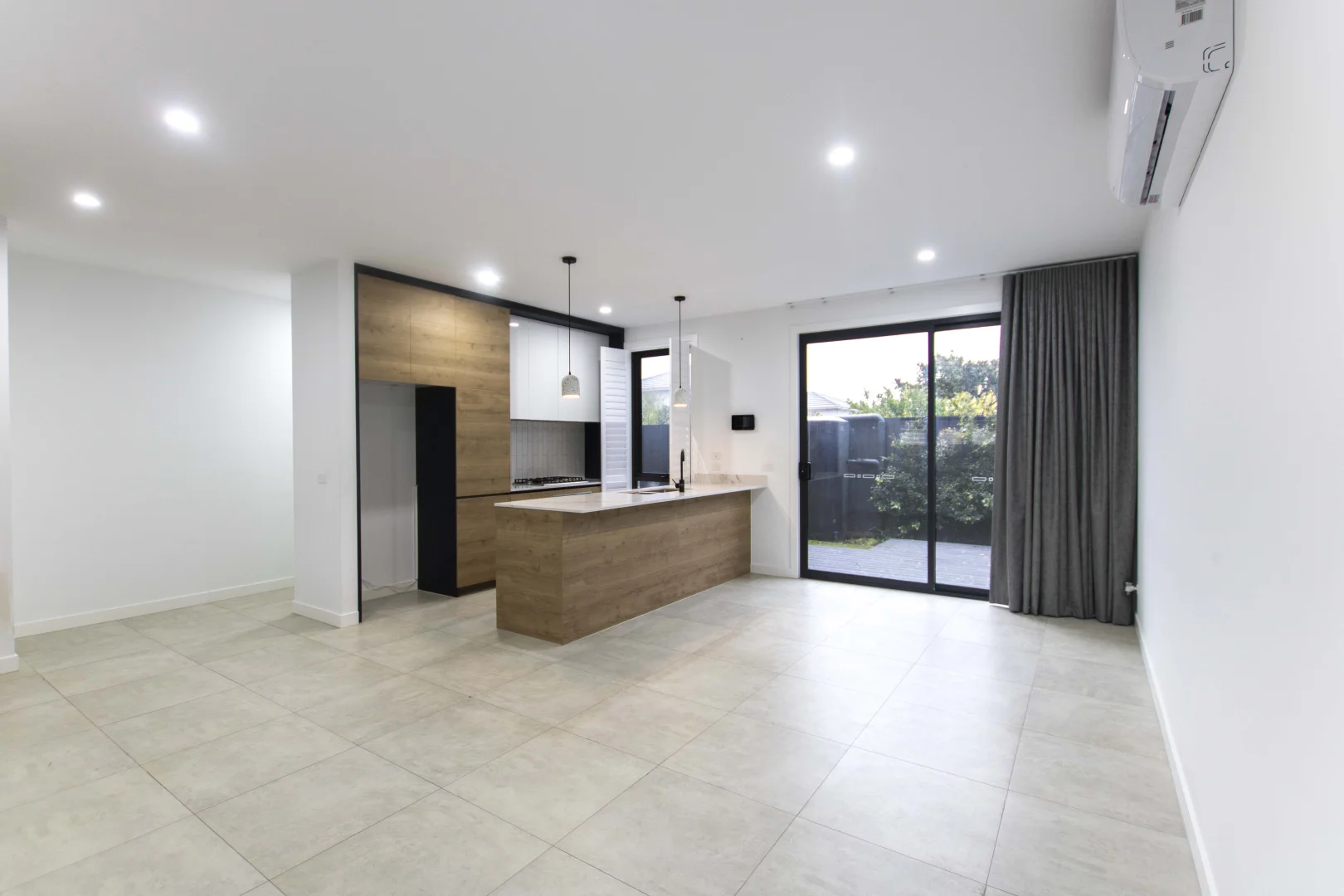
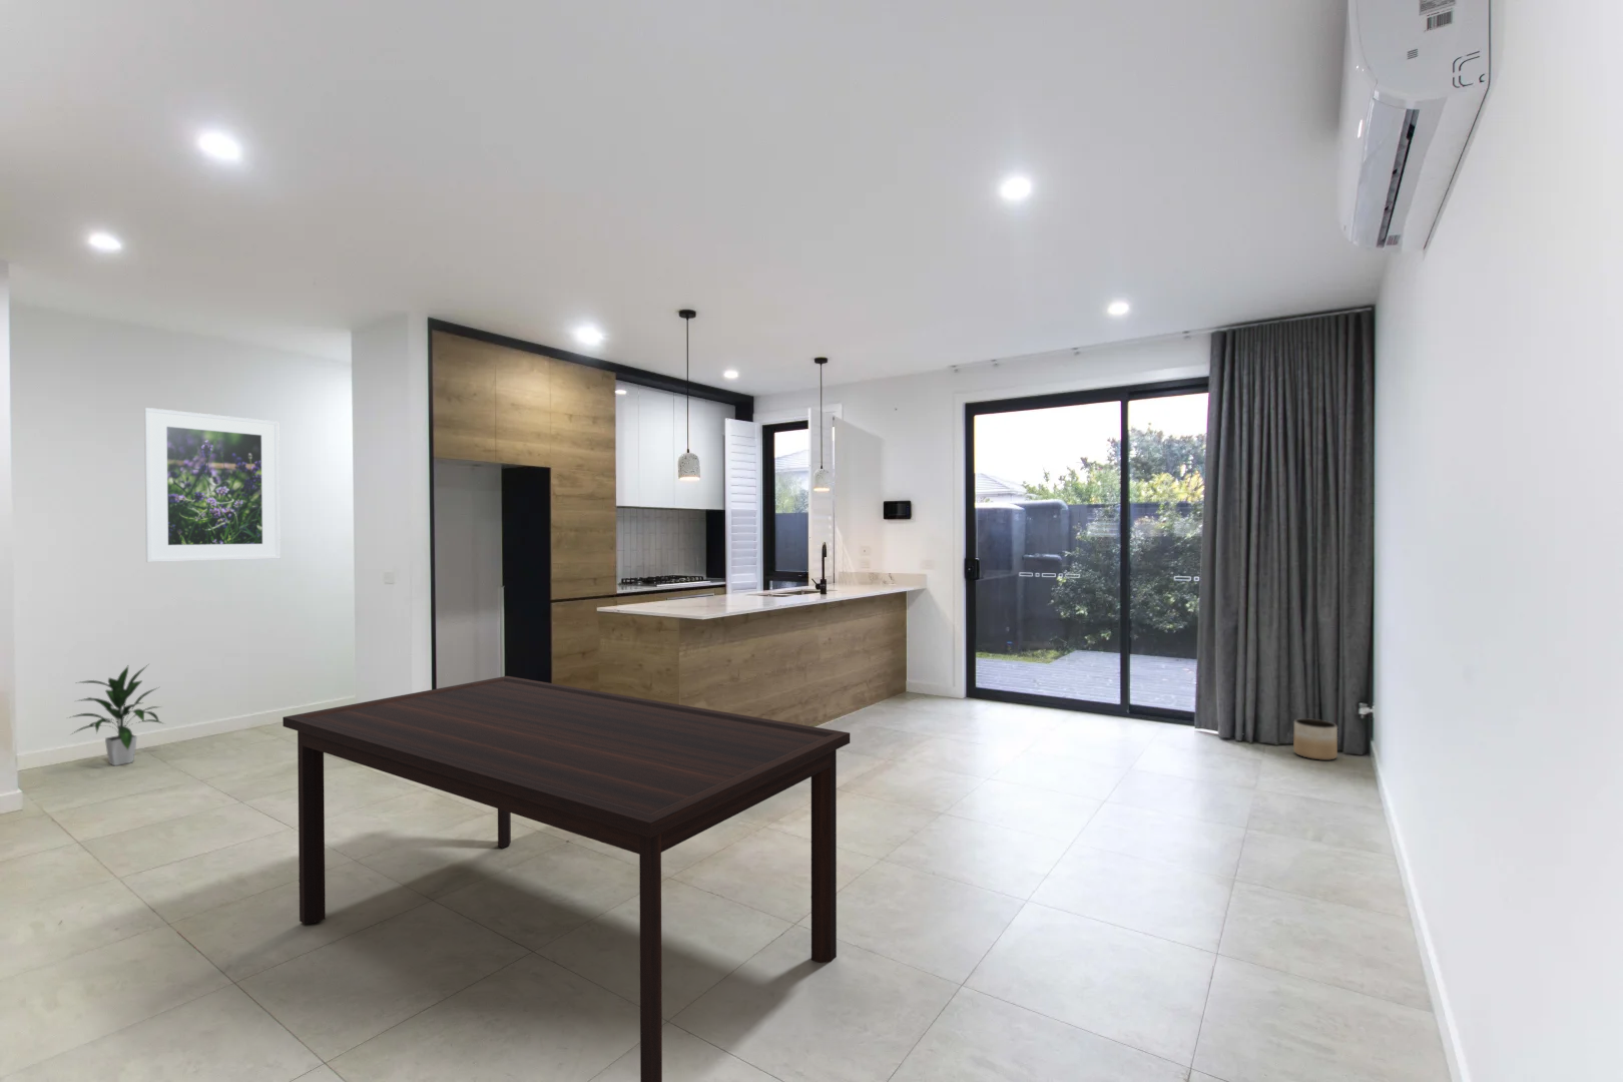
+ indoor plant [68,663,167,767]
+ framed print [144,407,281,563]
+ planter [1292,717,1338,762]
+ dining table [281,675,850,1082]
